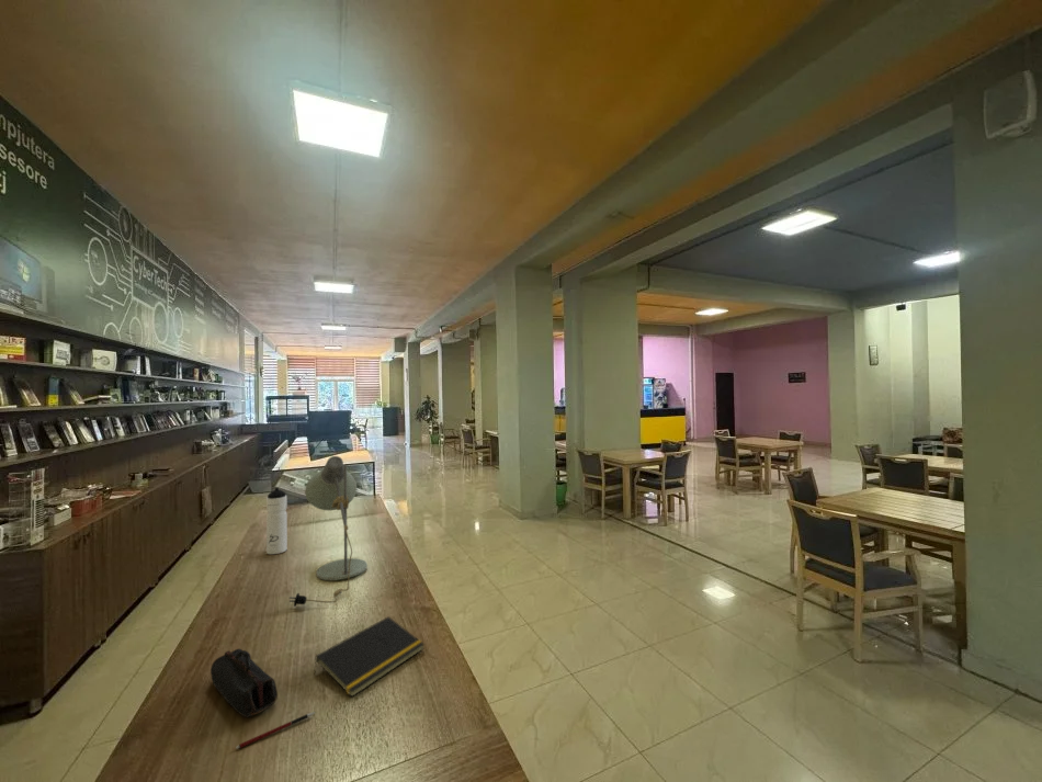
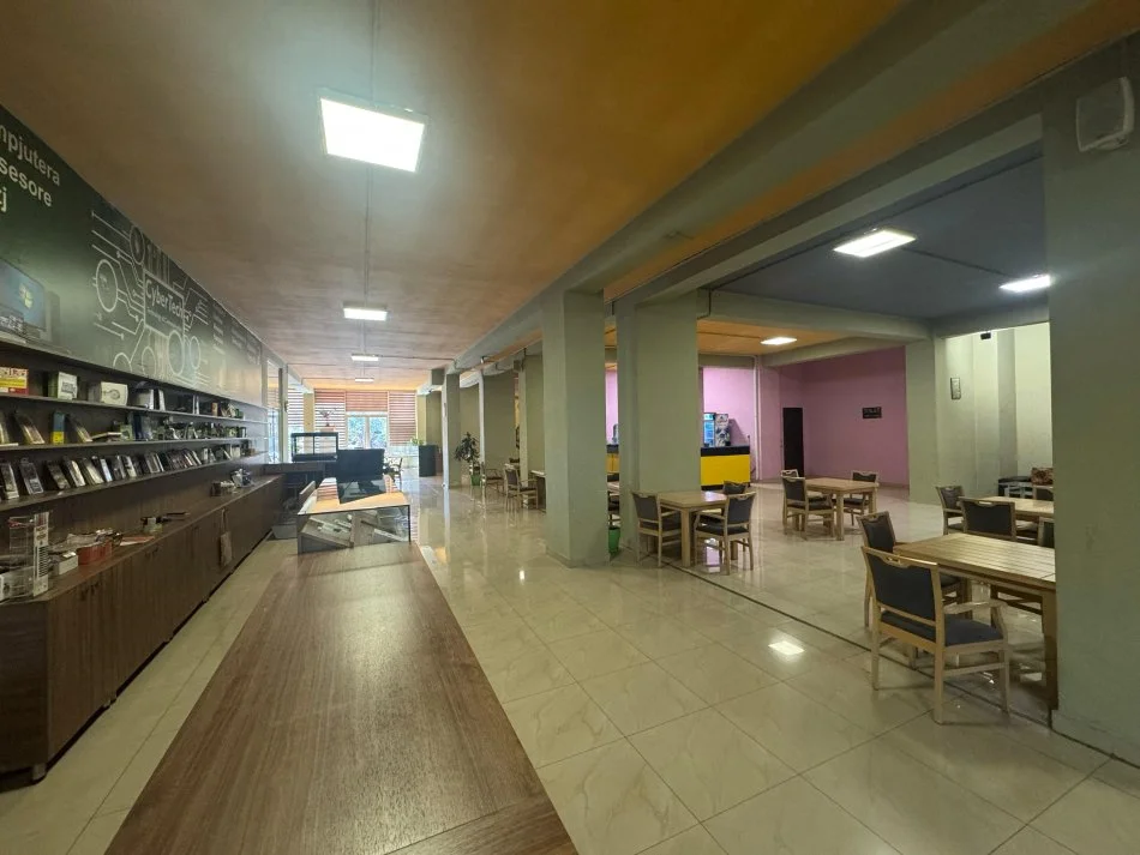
- water bottle [265,487,288,555]
- pencil case [209,648,279,718]
- desk lamp [288,455,369,608]
- pen [235,711,317,750]
- notepad [313,615,426,699]
